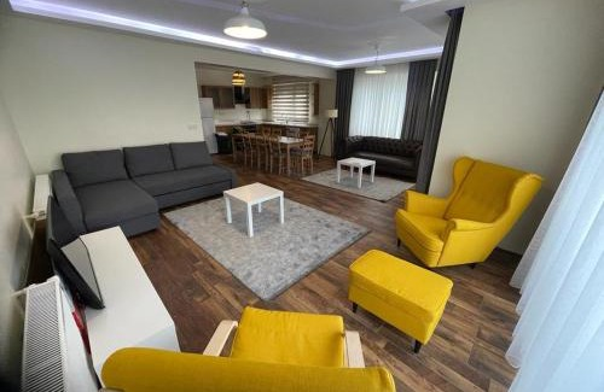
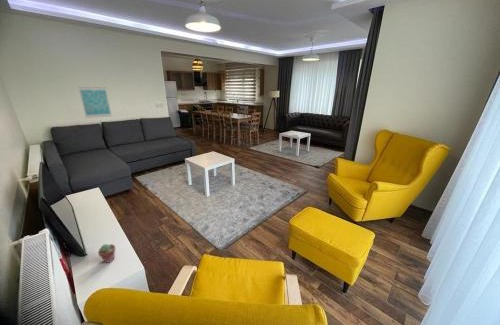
+ potted succulent [97,243,116,264]
+ wall art [77,86,113,119]
